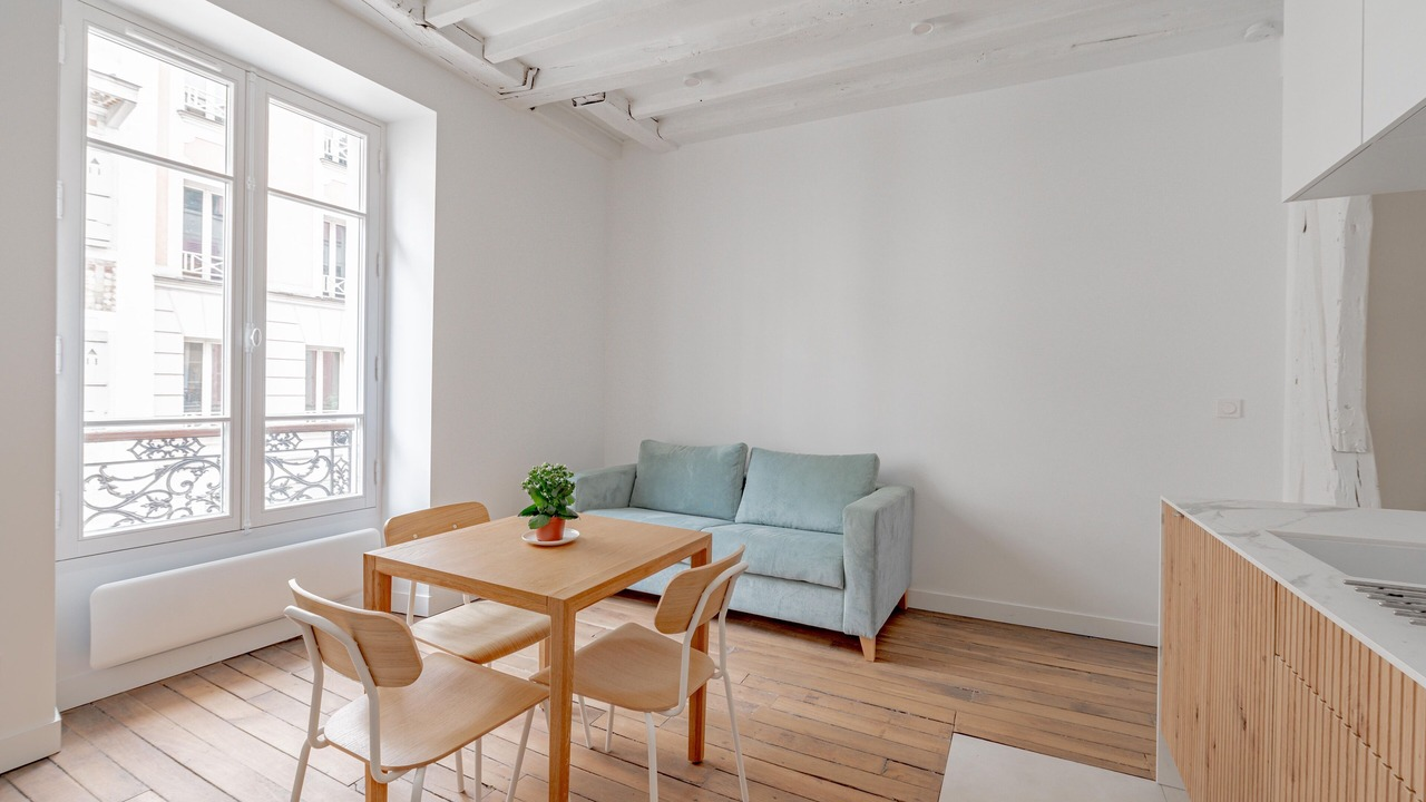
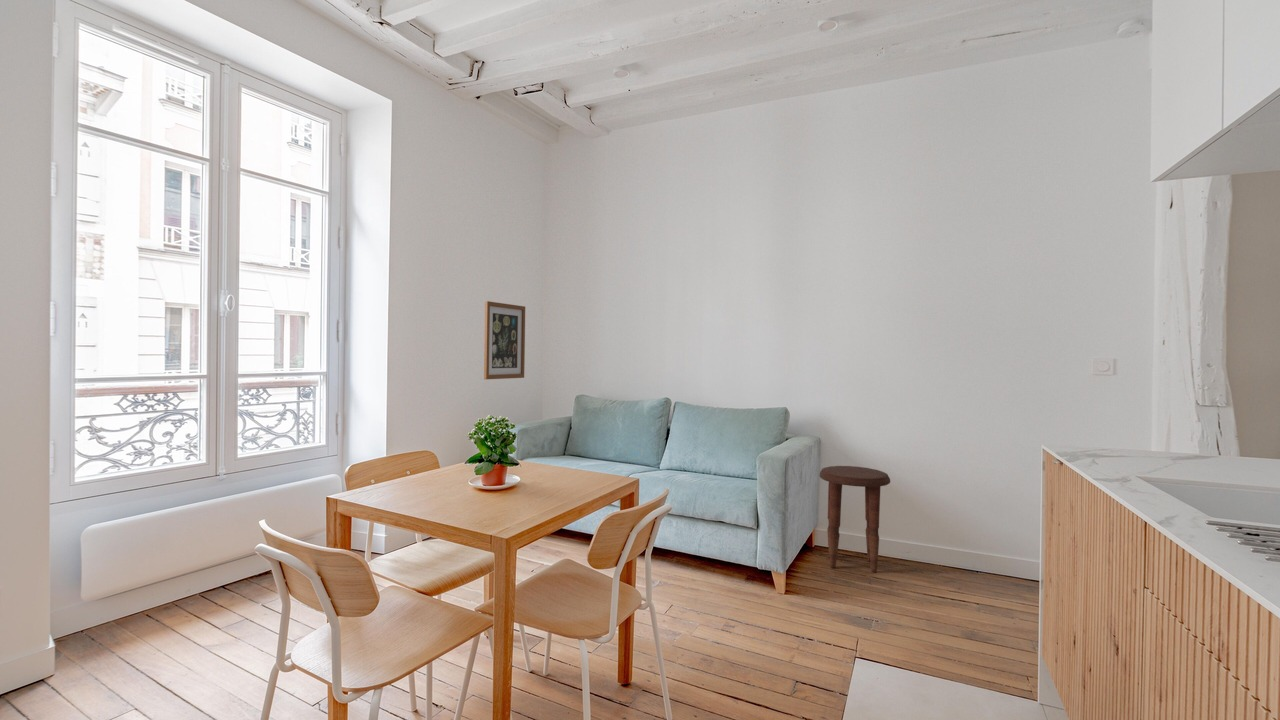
+ side table [819,465,891,573]
+ wall art [483,300,526,380]
